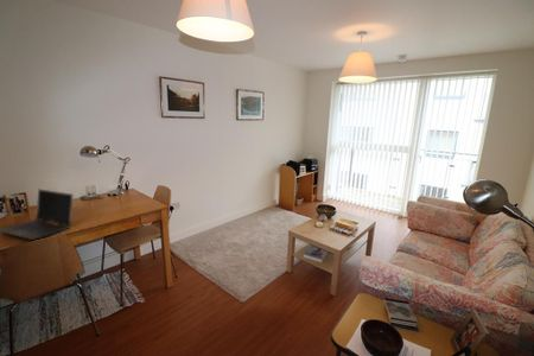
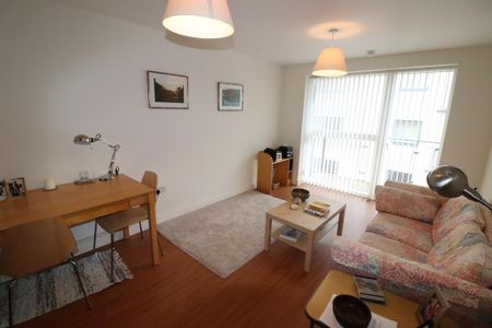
- laptop computer [0,187,75,241]
